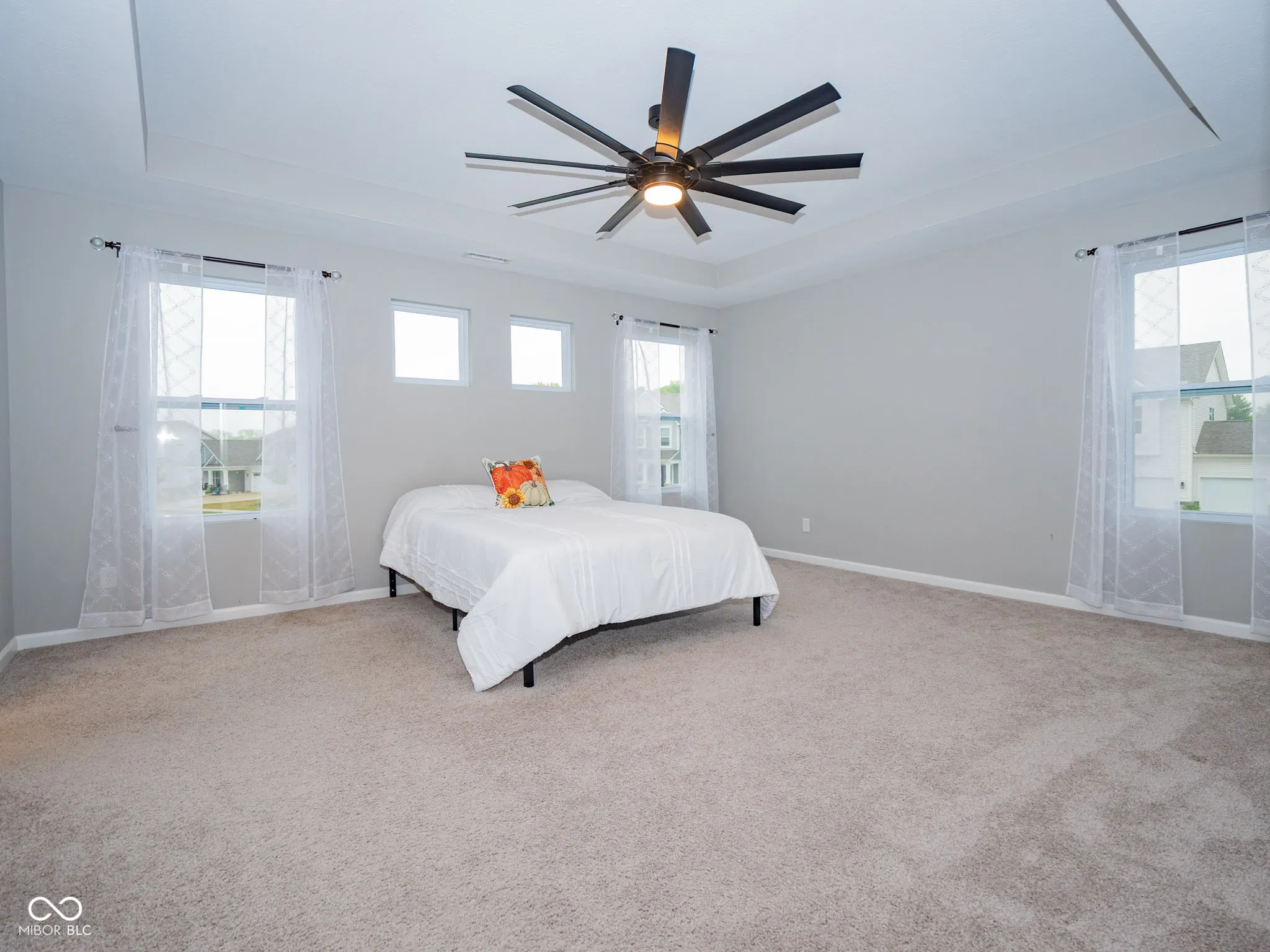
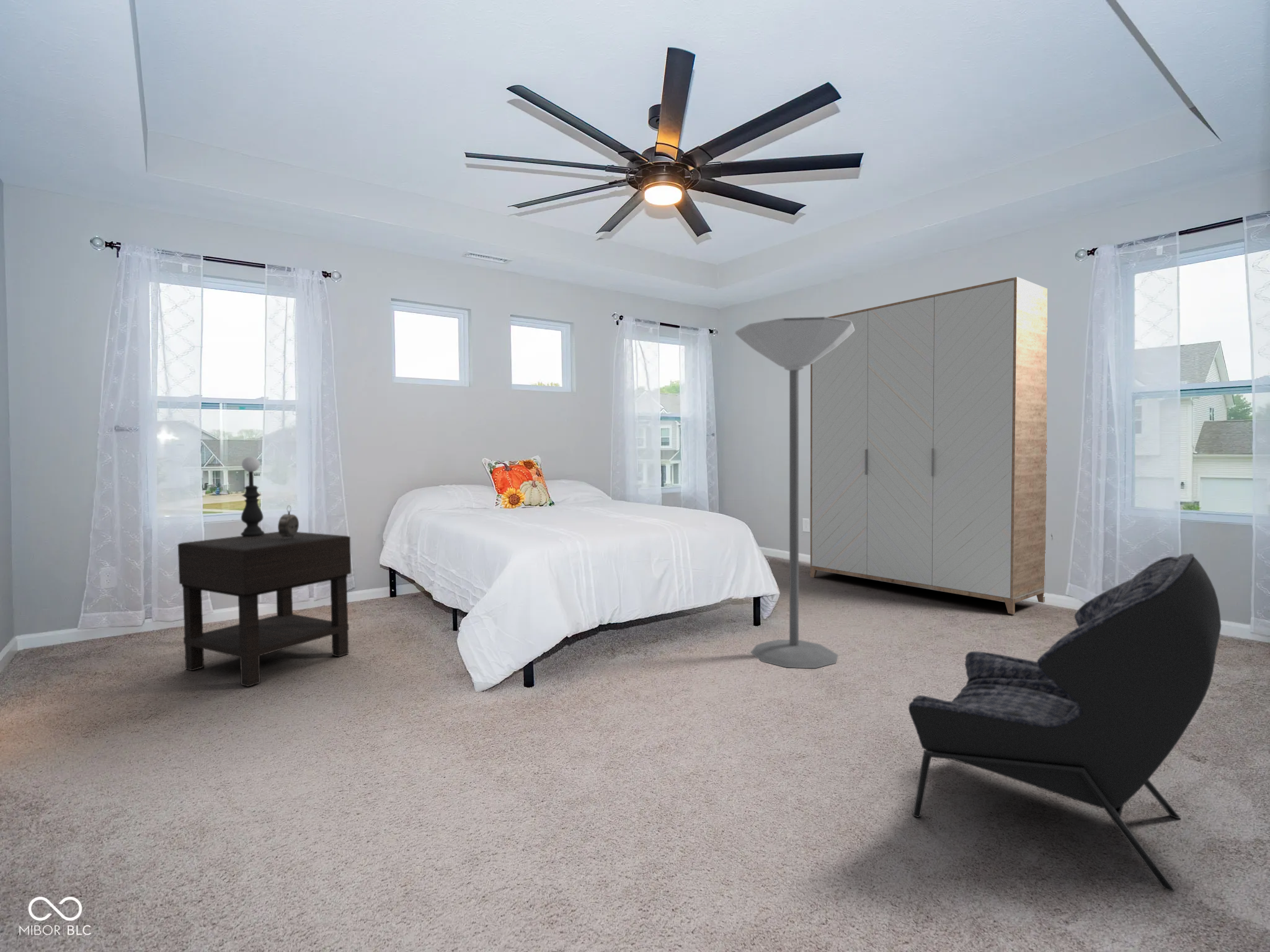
+ armchair [908,553,1222,892]
+ alarm clock [277,505,300,540]
+ nightstand [177,531,352,687]
+ table lamp [240,456,265,536]
+ floor lamp [734,316,854,669]
+ wardrobe [810,276,1048,615]
